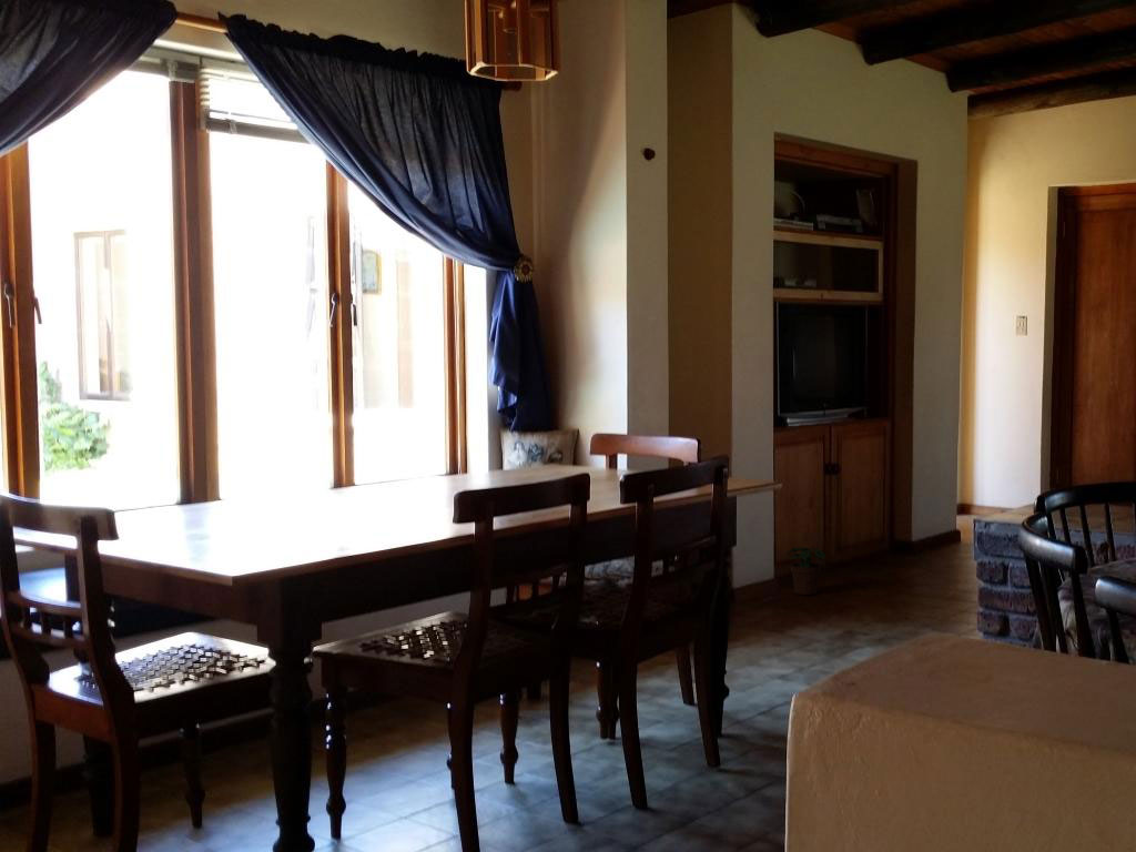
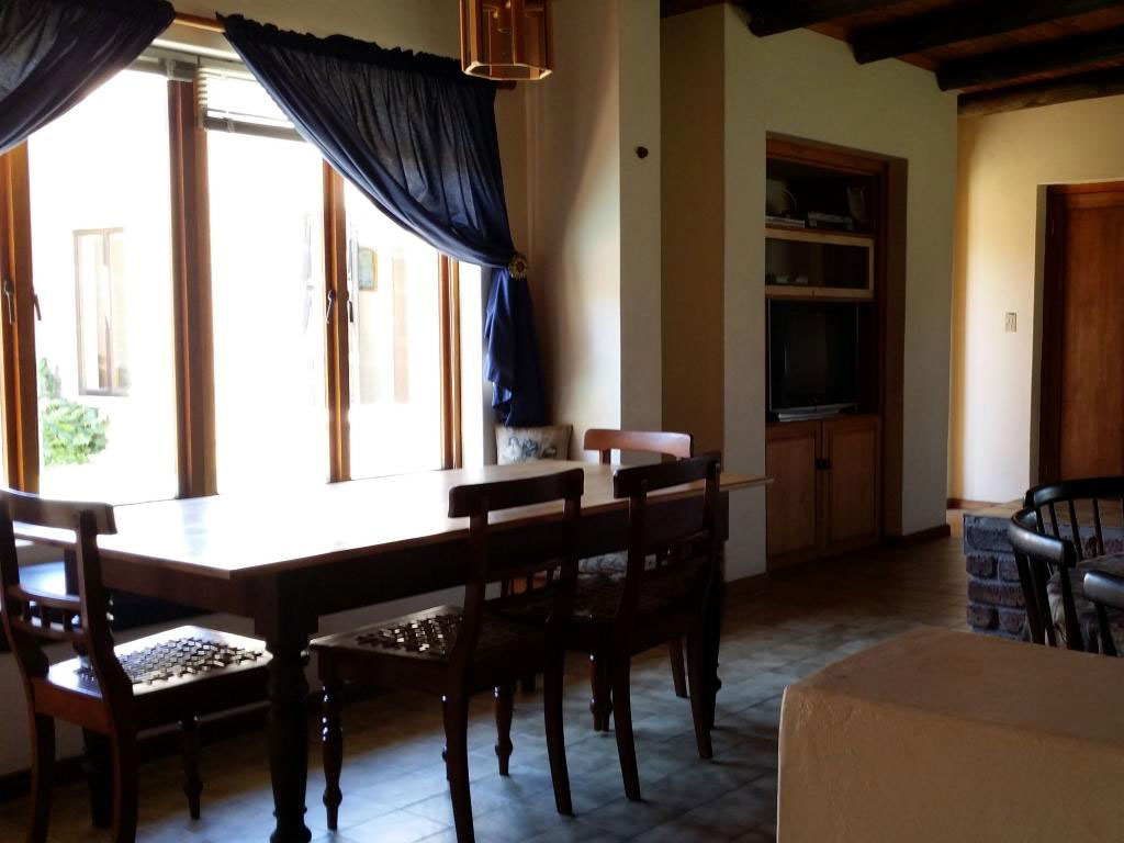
- potted plant [785,546,826,596]
